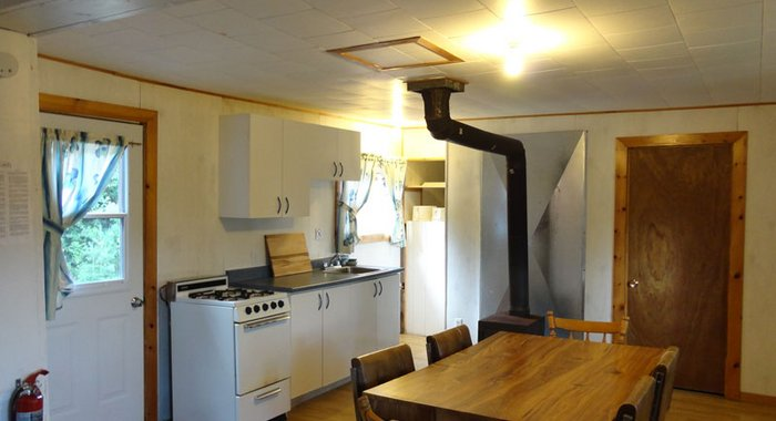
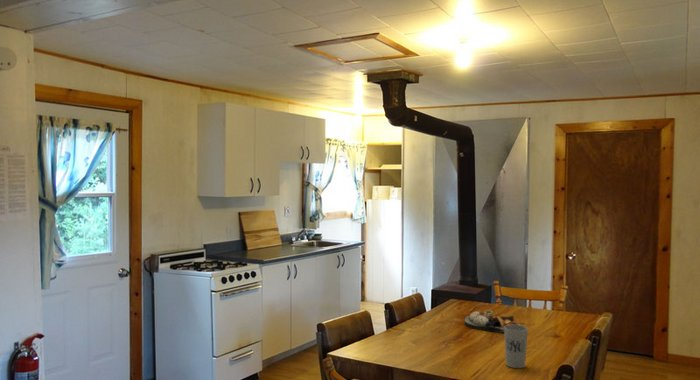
+ cup [503,324,529,369]
+ food plate [463,309,522,334]
